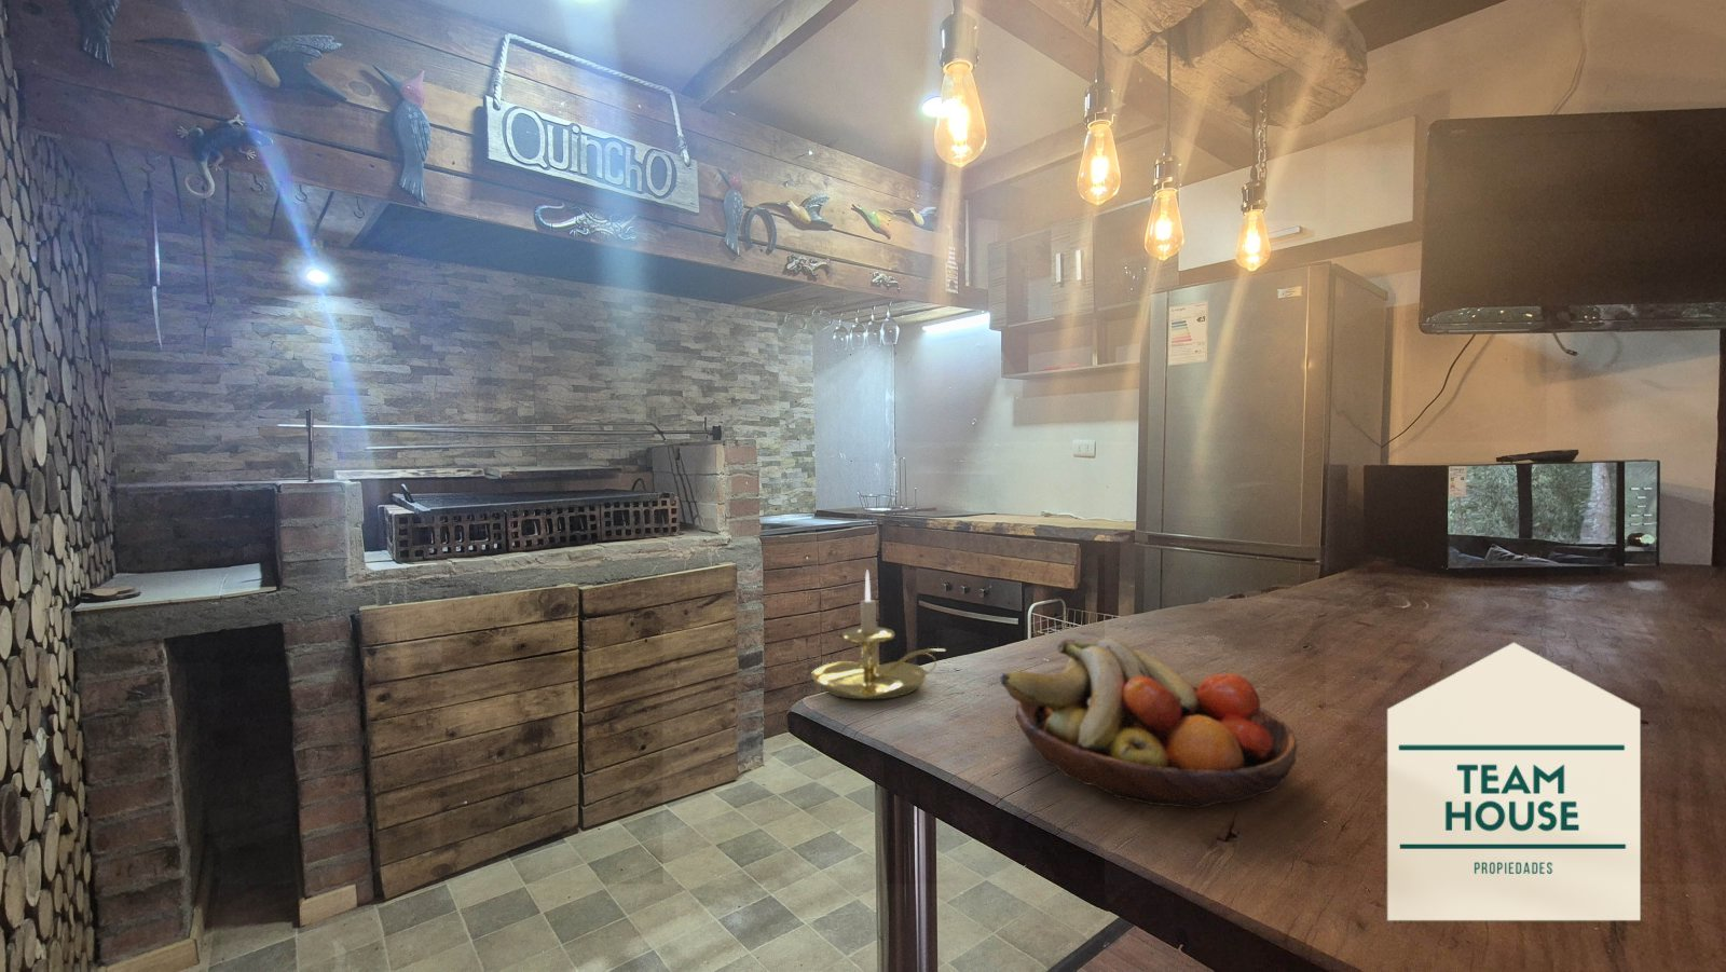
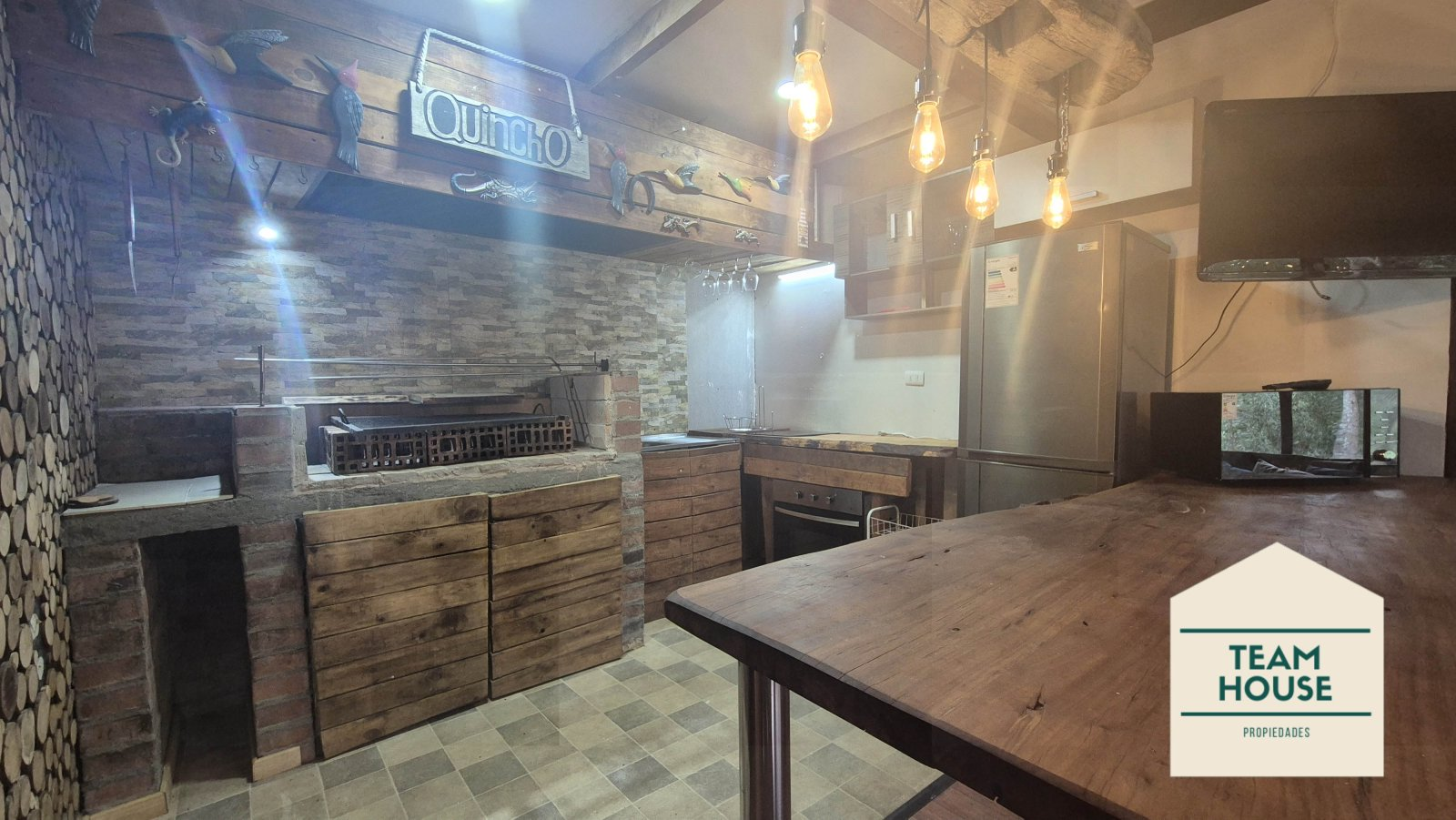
- candle holder [810,569,947,701]
- fruit bowl [1001,638,1299,810]
